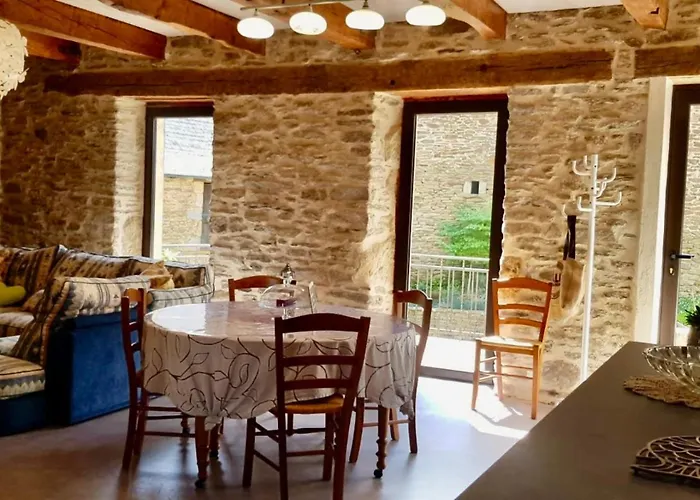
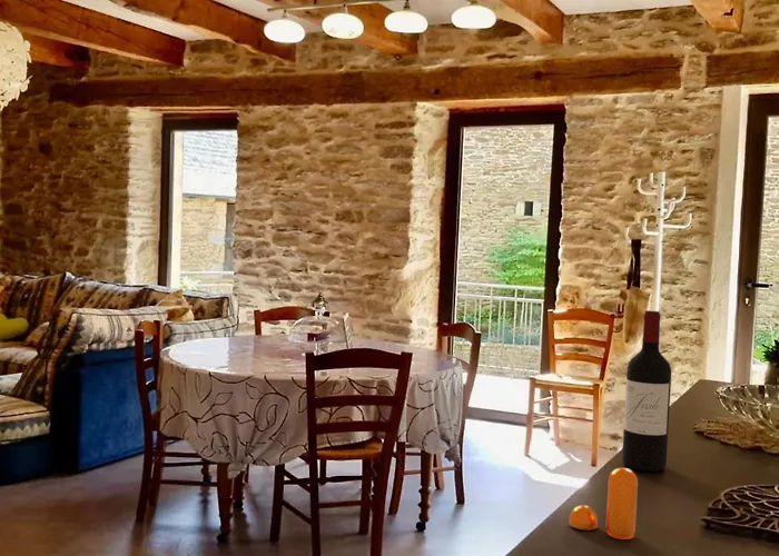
+ wine bottle [621,309,672,473]
+ pepper shaker [568,467,639,540]
